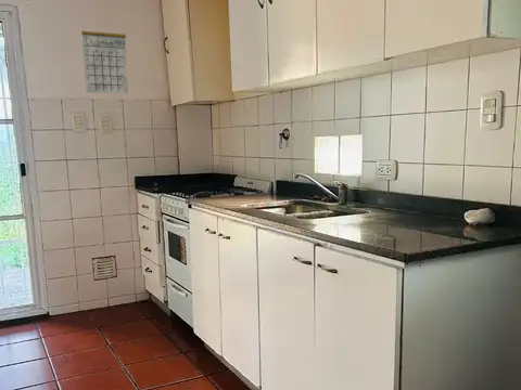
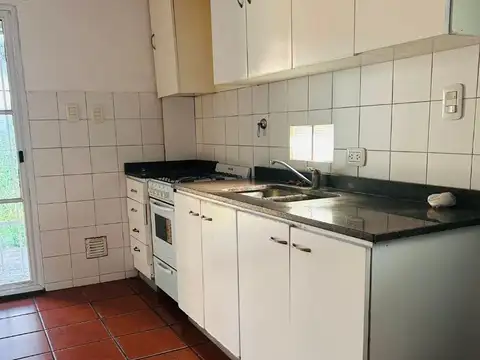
- calendar [80,21,129,95]
